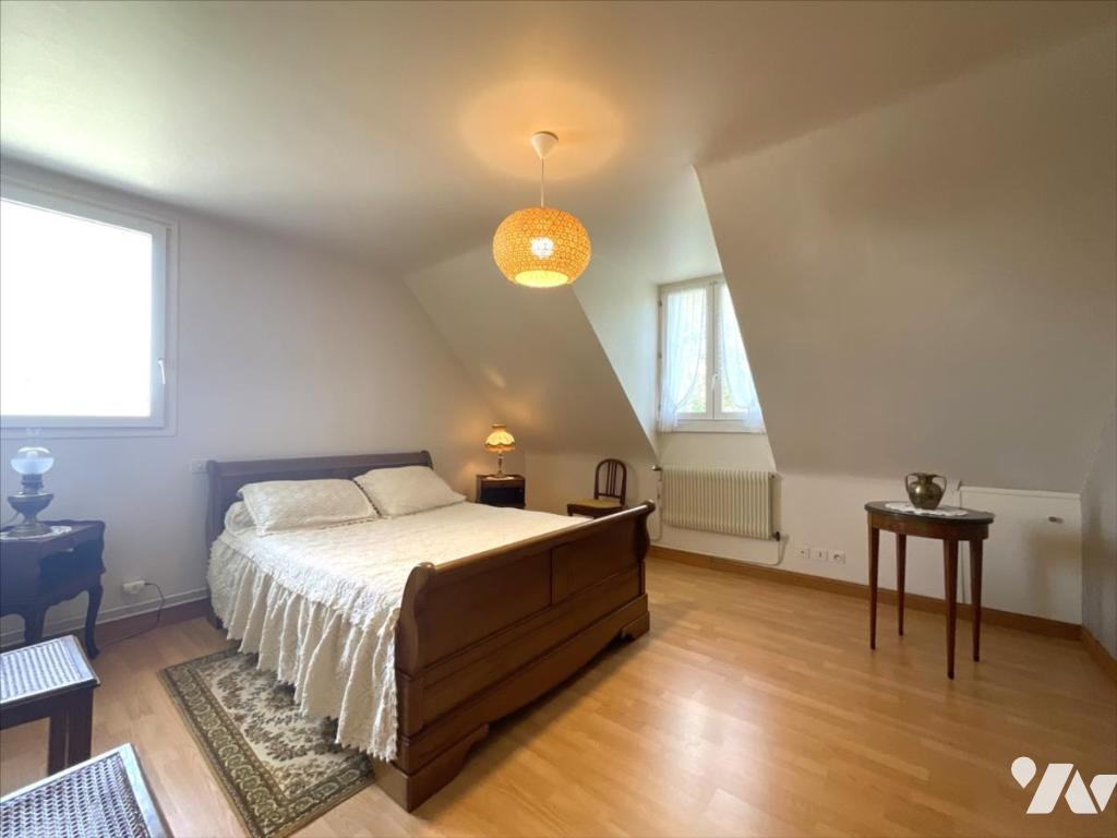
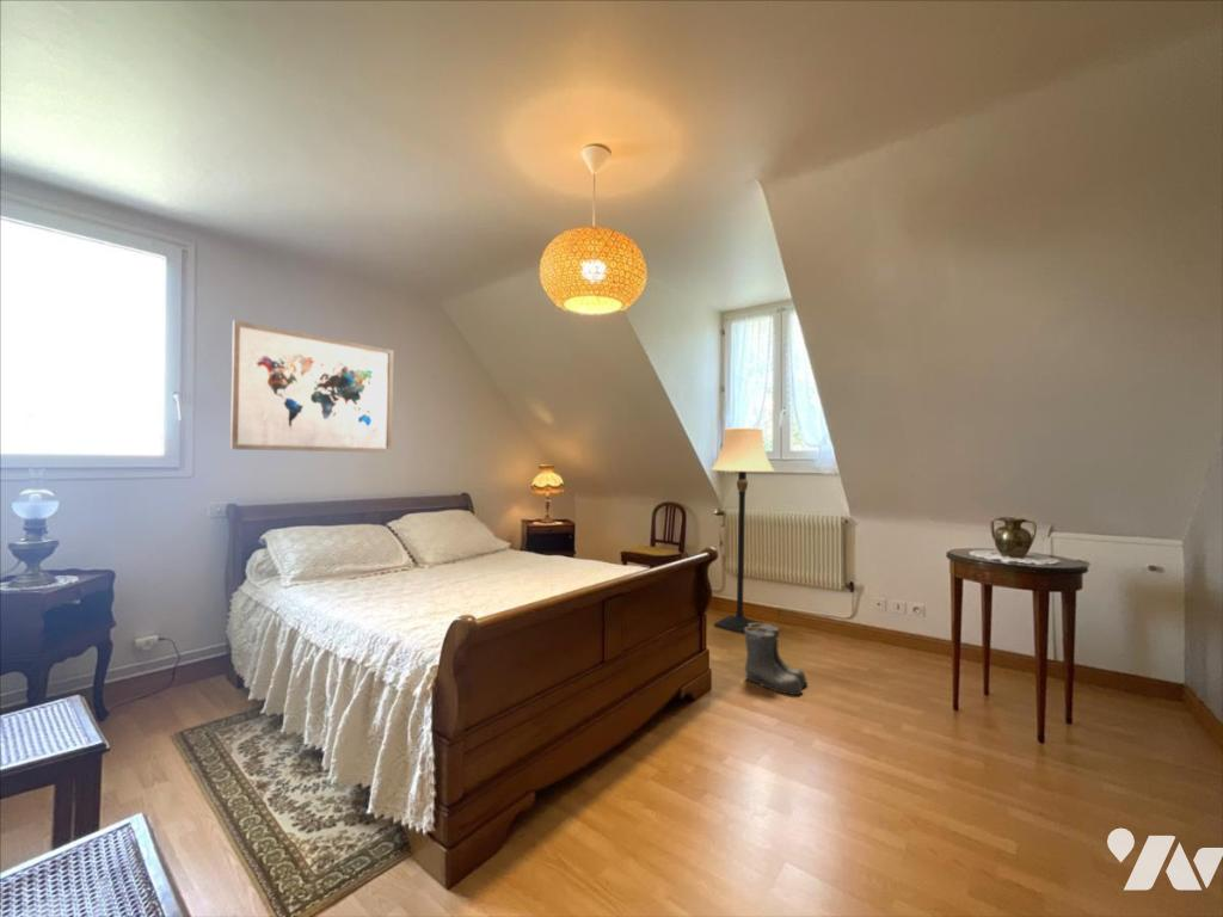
+ lamp [709,426,776,635]
+ wall art [229,319,395,454]
+ boots [744,622,807,696]
